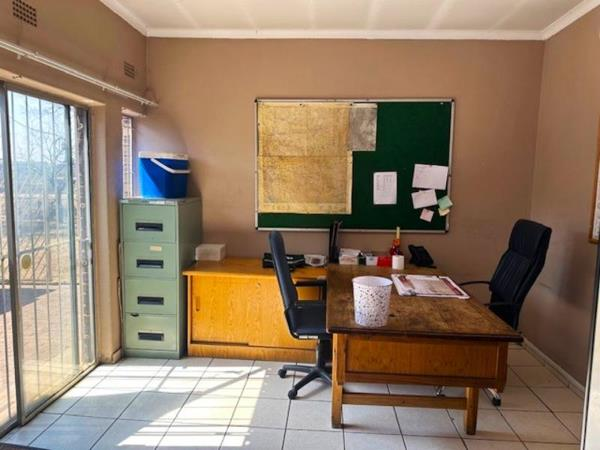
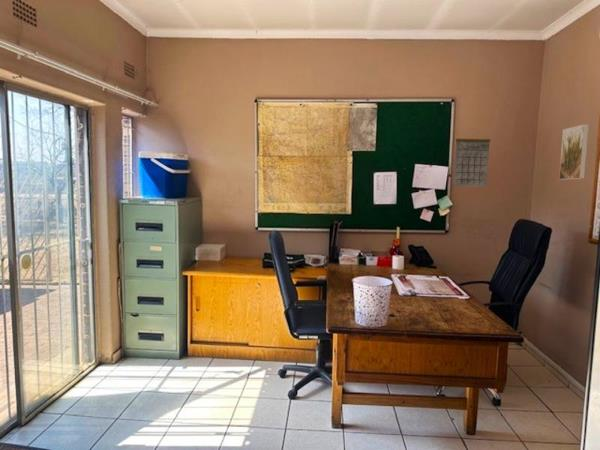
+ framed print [558,123,590,181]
+ calendar [453,128,491,188]
